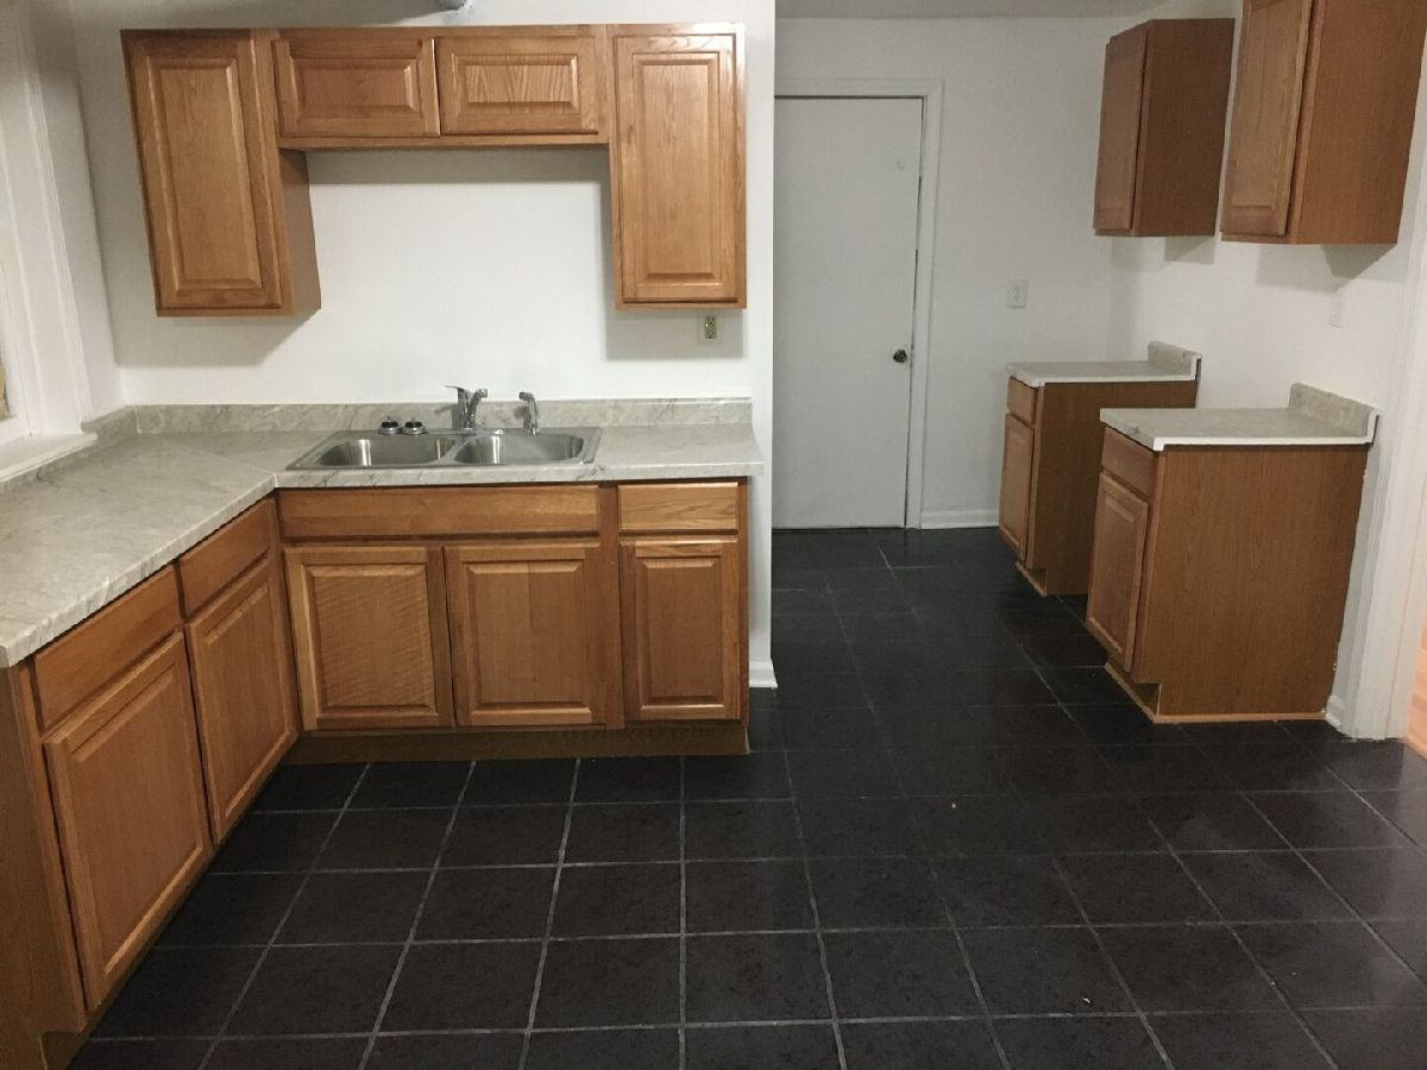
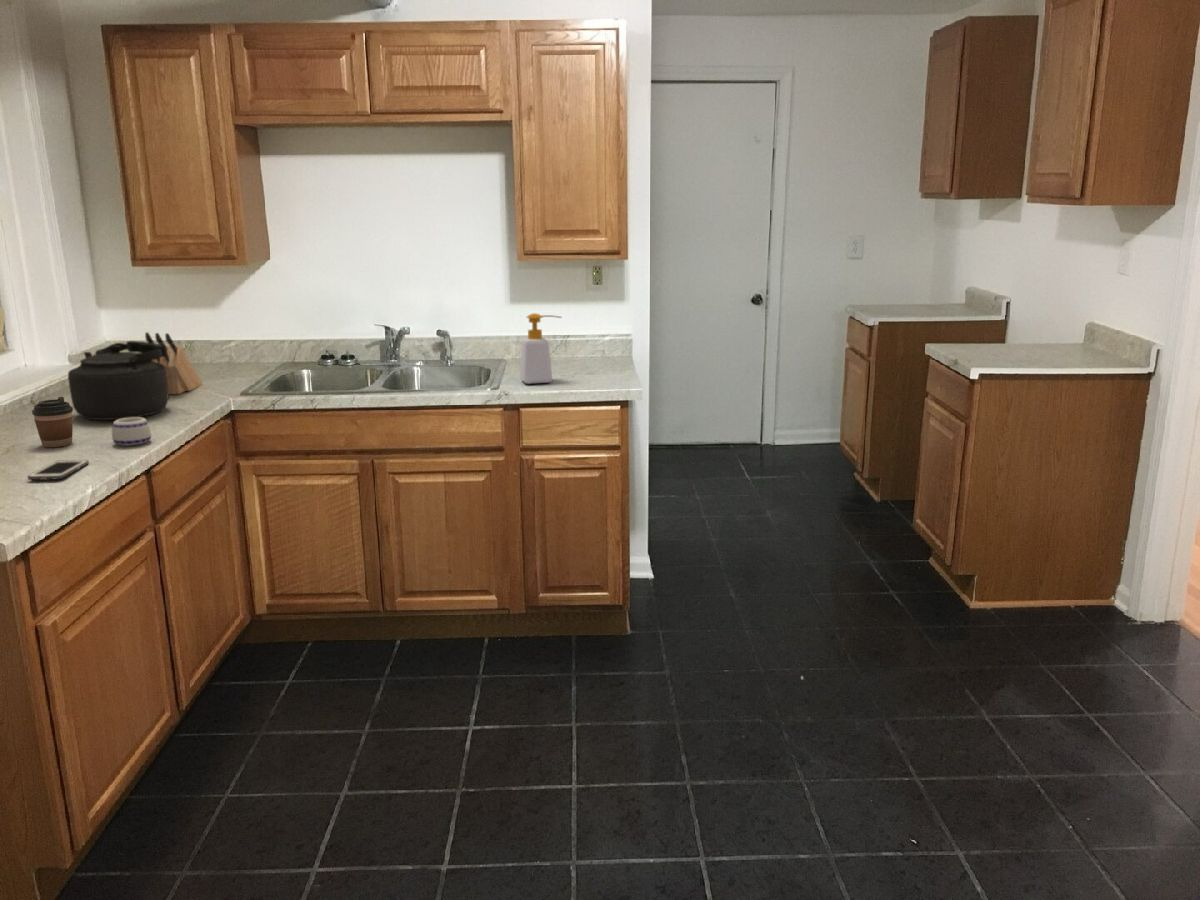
+ cell phone [26,459,90,481]
+ soap bottle [519,312,563,385]
+ kettle [67,340,169,421]
+ coffee cup [31,396,74,448]
+ mug [111,417,152,446]
+ knife block [144,331,204,395]
